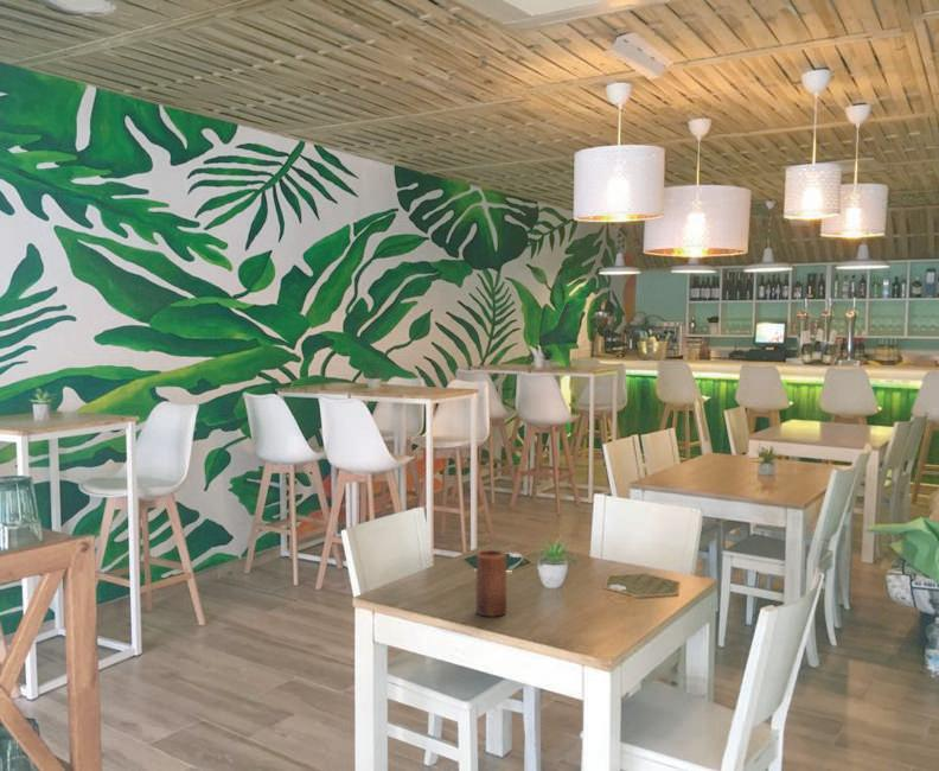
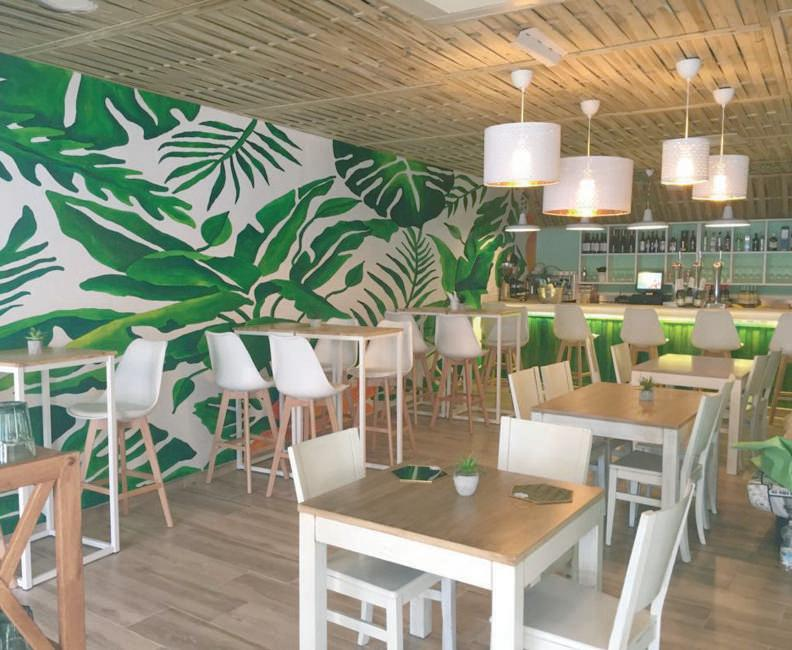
- candle [475,549,507,618]
